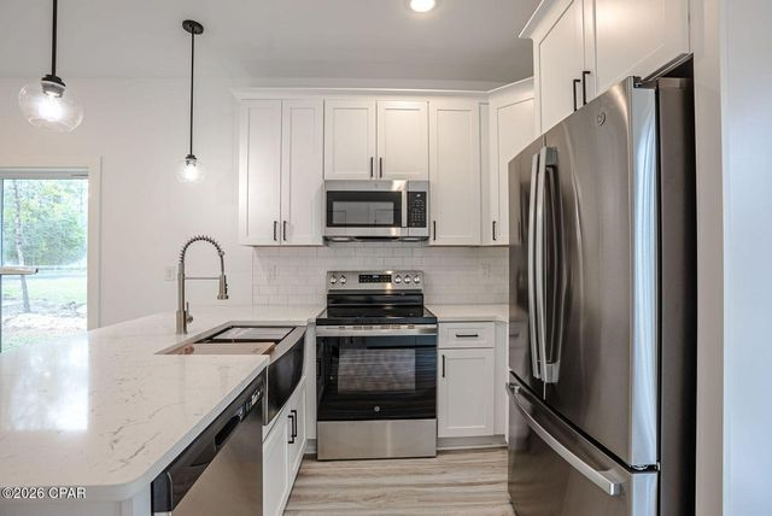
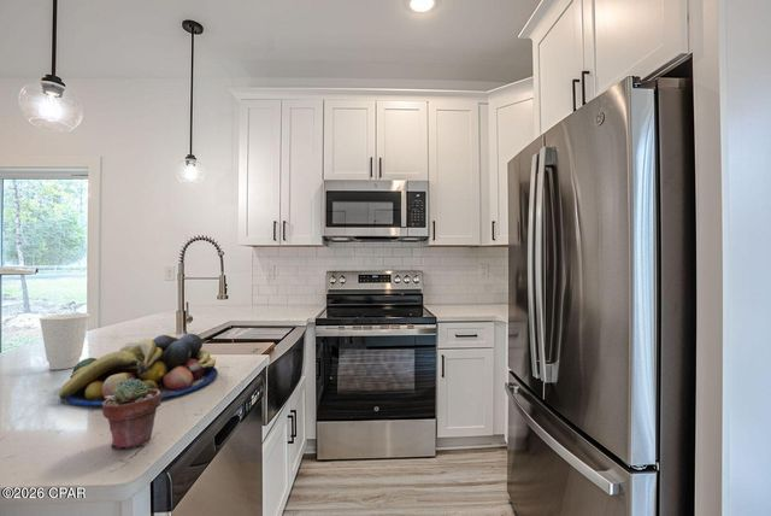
+ cup [39,312,90,371]
+ potted succulent [101,379,163,450]
+ fruit bowl [58,333,219,406]
